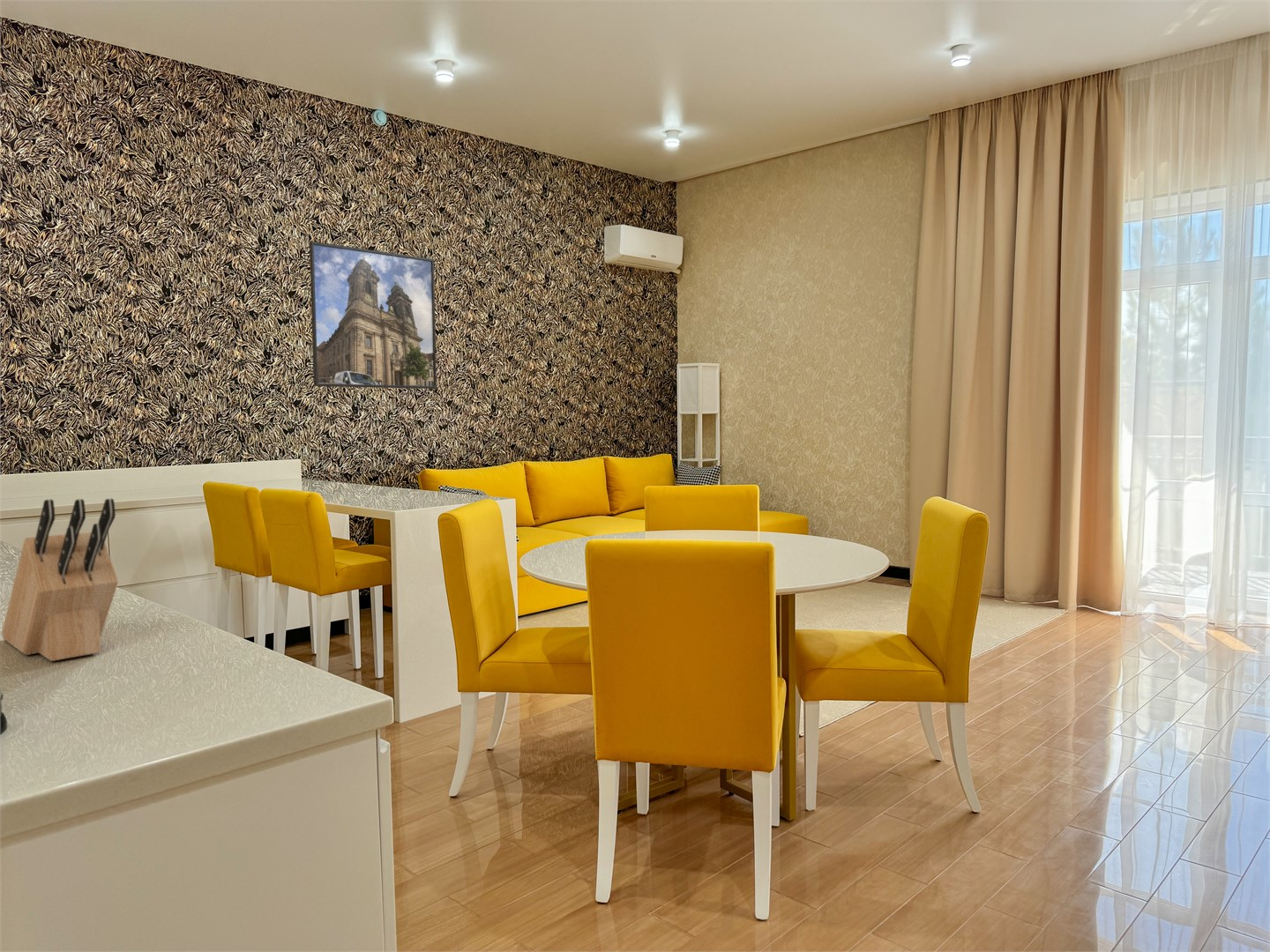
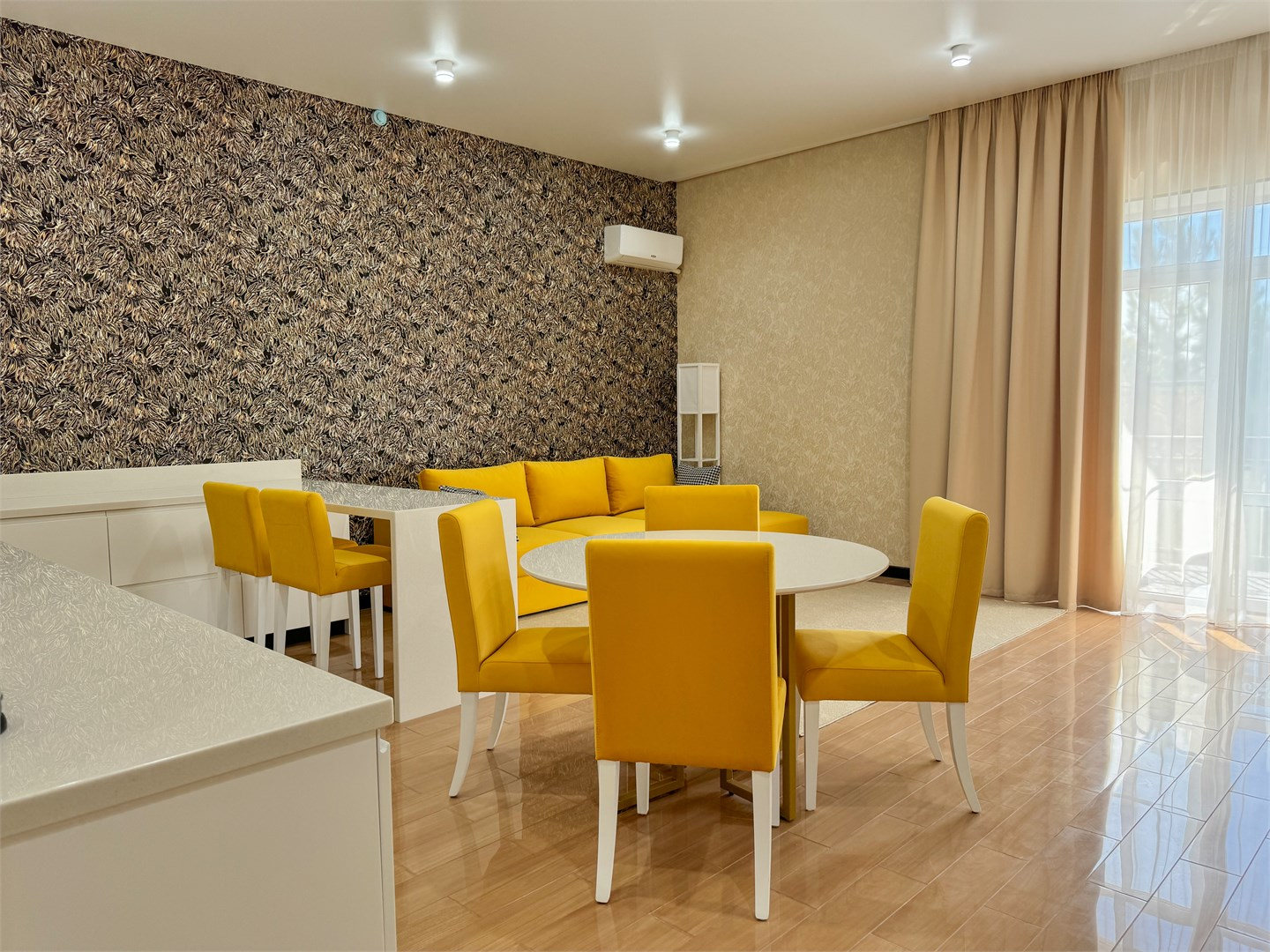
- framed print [309,241,437,390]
- knife block [1,498,119,662]
